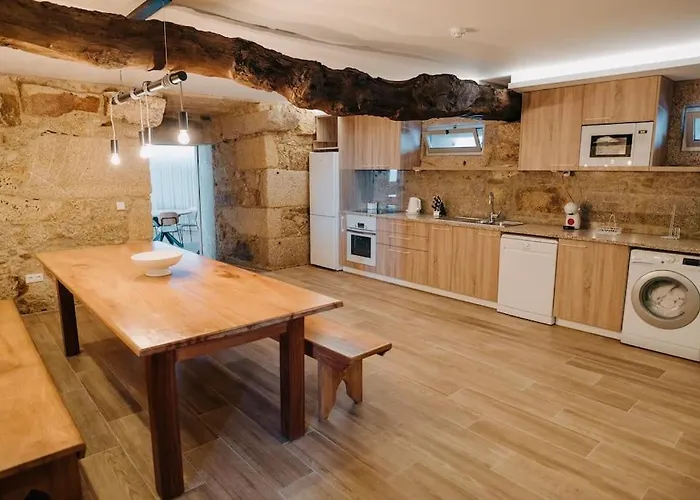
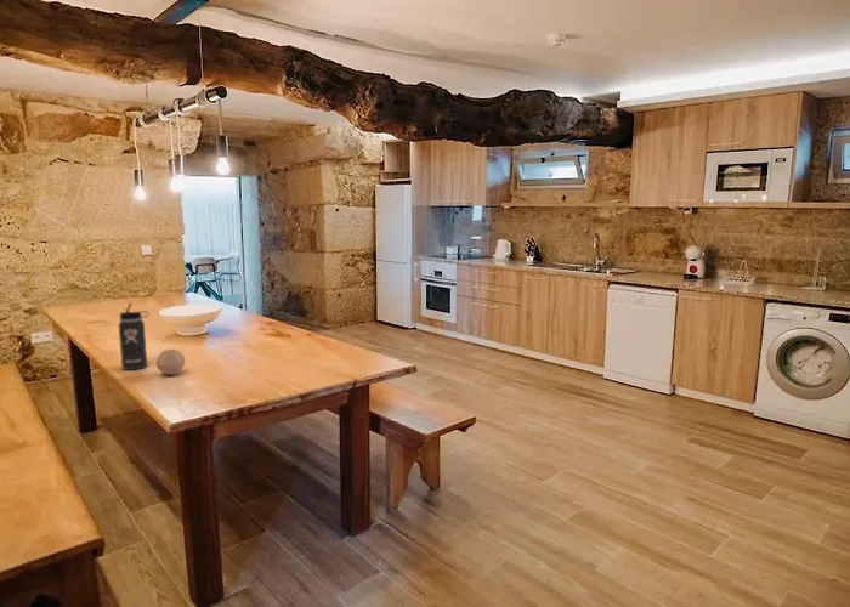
+ fruit [155,348,186,375]
+ thermos bottle [118,301,151,371]
